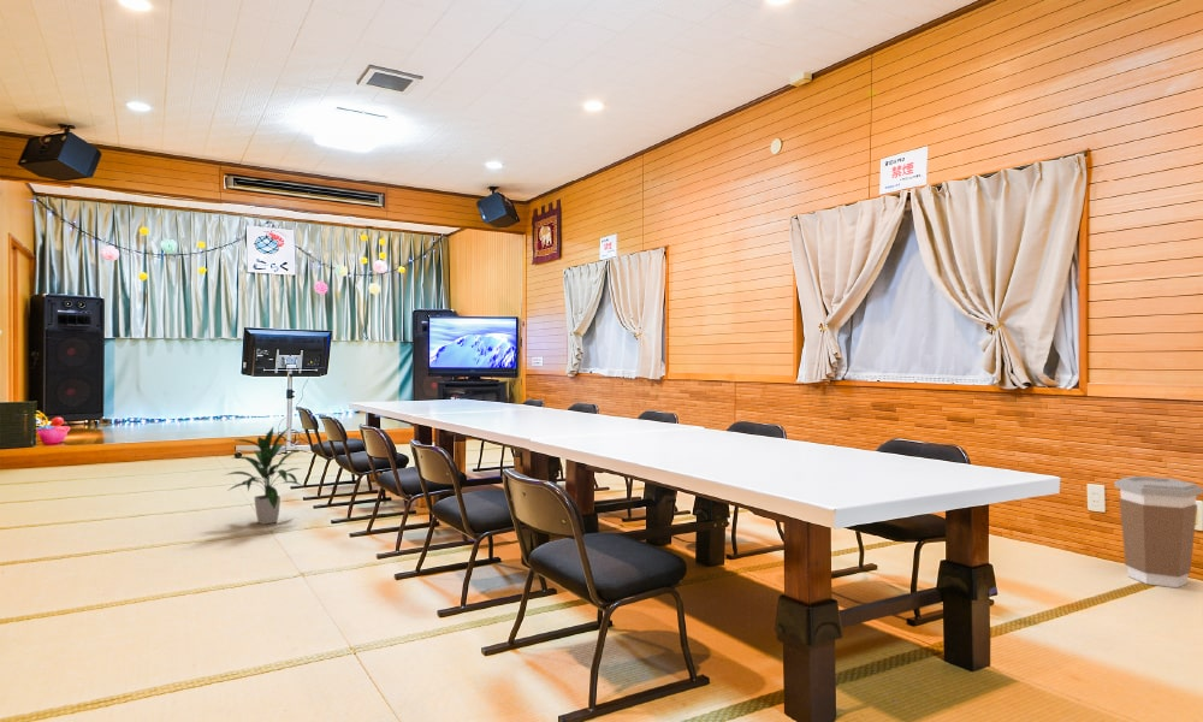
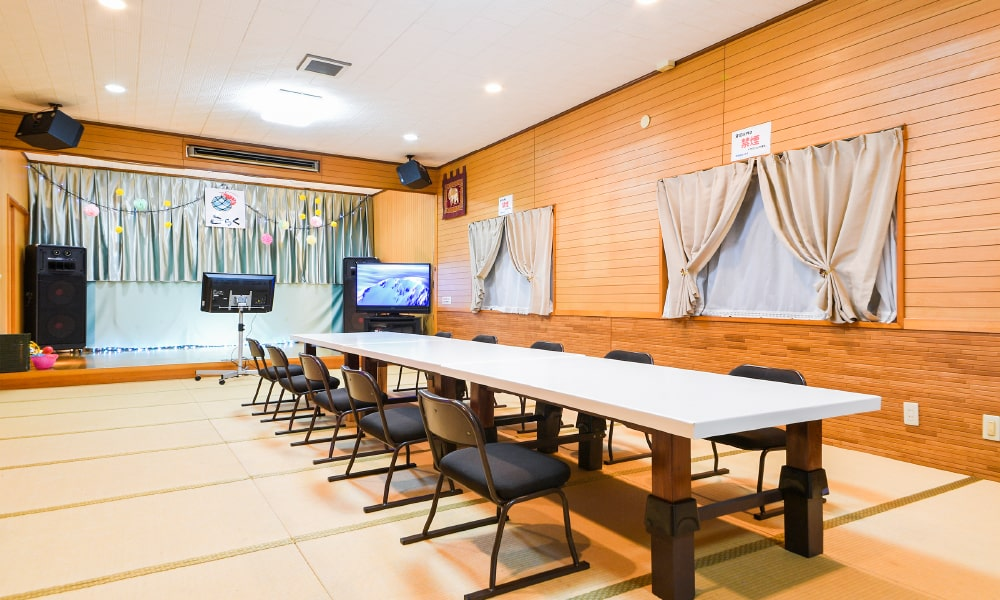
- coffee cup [1114,475,1203,588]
- indoor plant [224,426,304,526]
